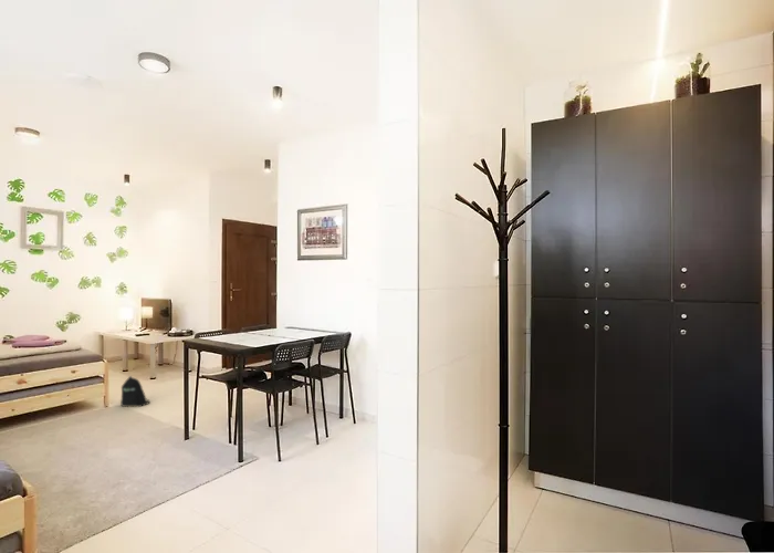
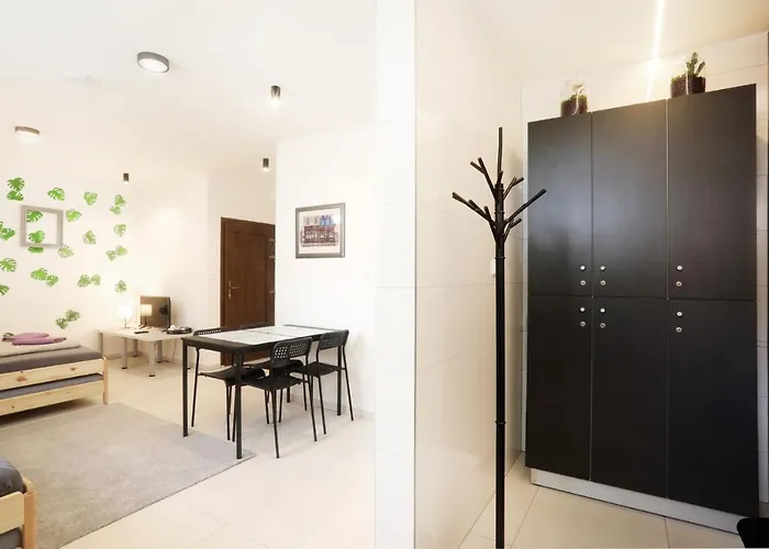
- backpack [119,375,151,408]
